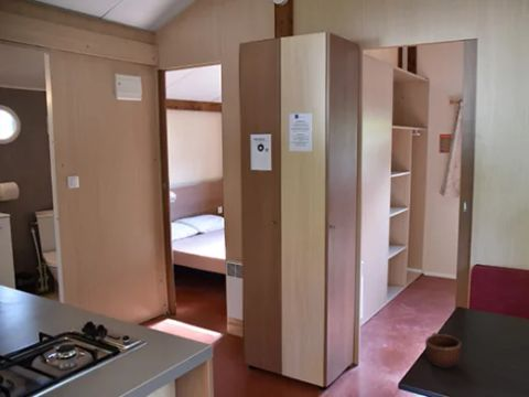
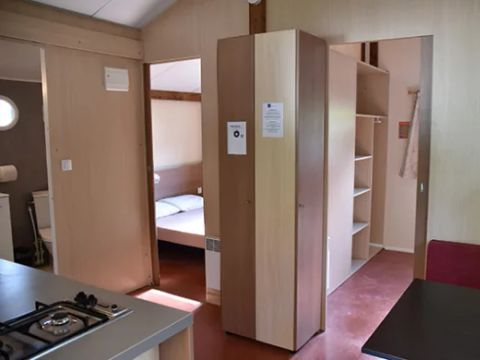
- mug [424,332,463,369]
